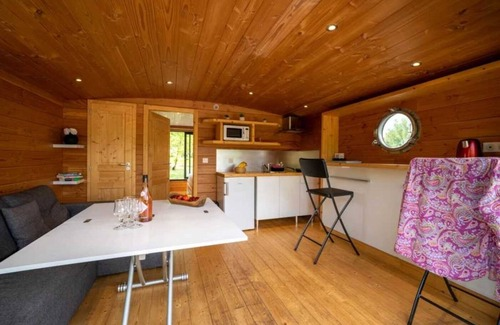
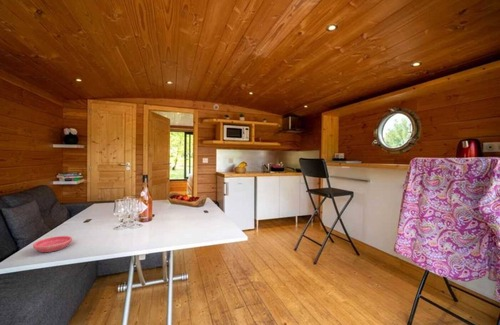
+ saucer [32,235,73,253]
